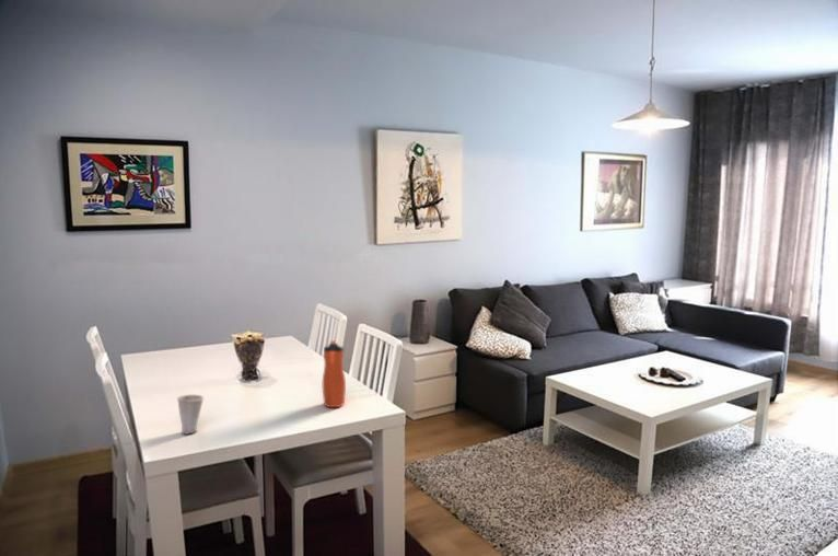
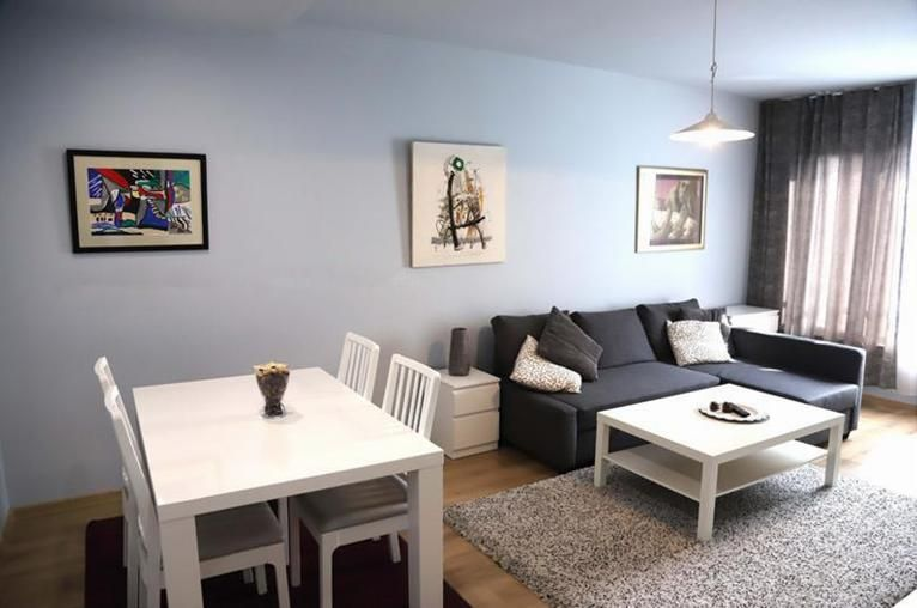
- cup [176,393,205,436]
- water bottle [322,339,347,408]
